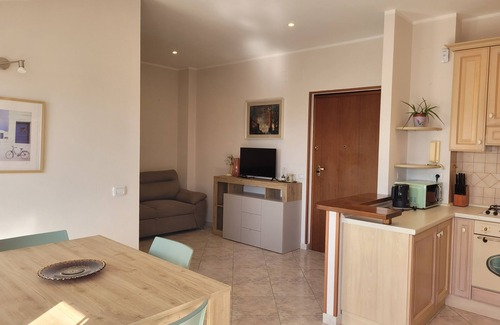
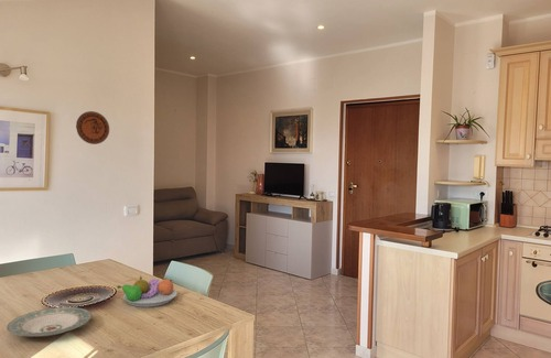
+ plate [6,306,93,338]
+ decorative plate [75,110,110,145]
+ fruit bowl [116,275,179,308]
